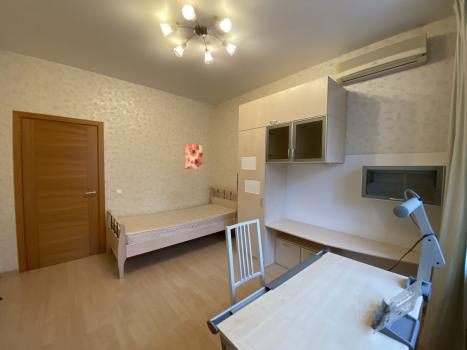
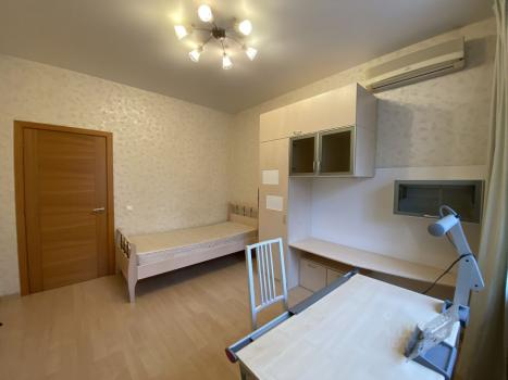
- wall art [184,143,204,170]
